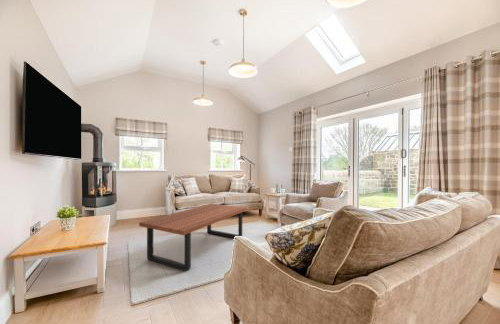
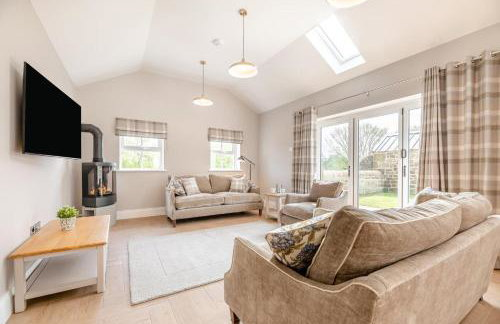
- coffee table [138,203,248,272]
